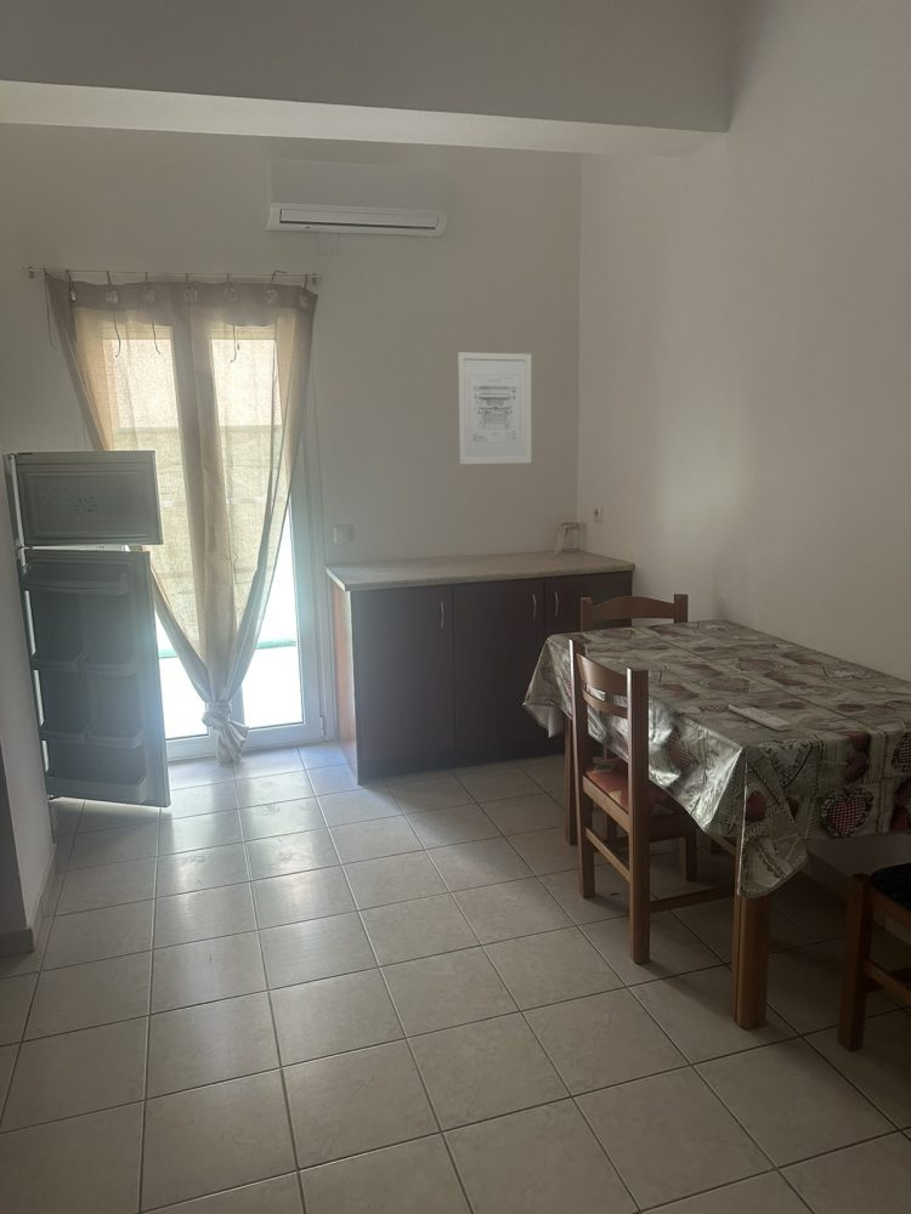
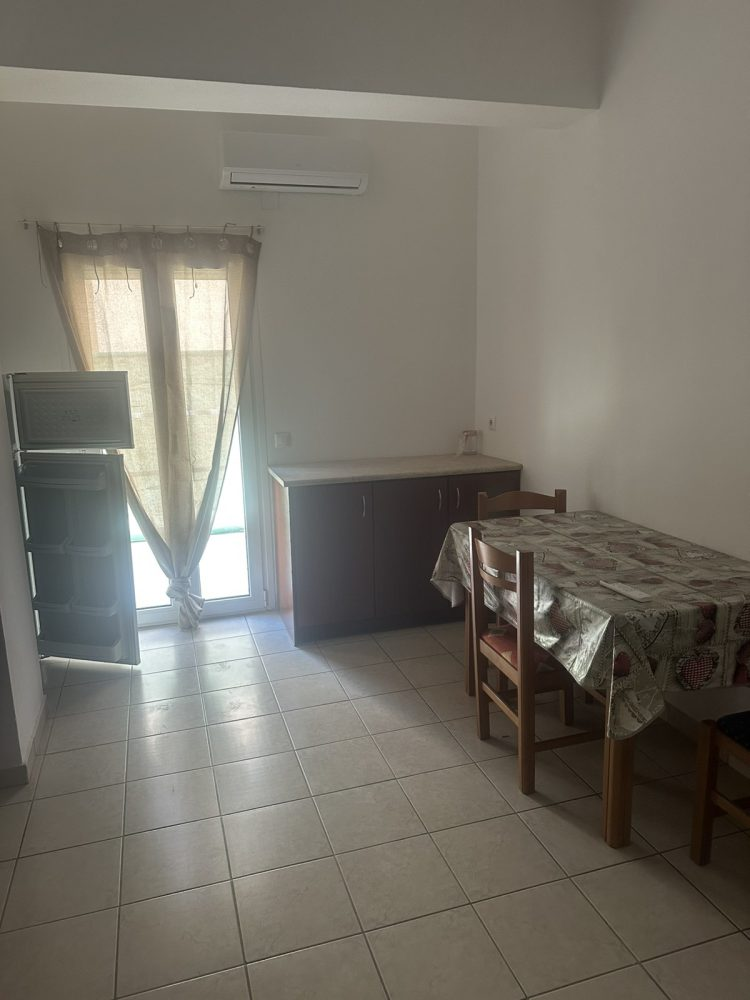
- wall art [457,351,532,465]
